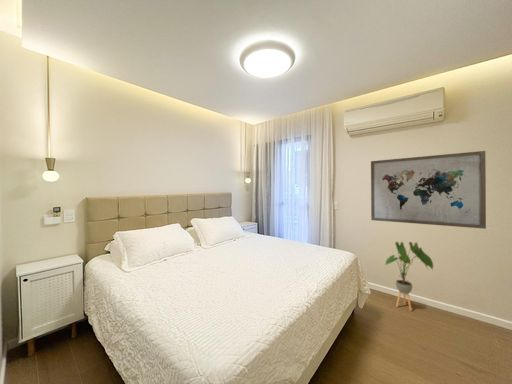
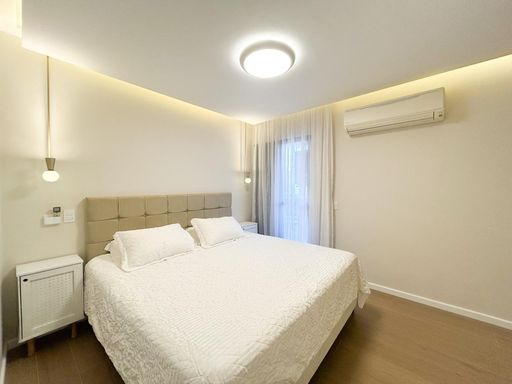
- house plant [384,241,434,312]
- wall art [370,150,487,230]
